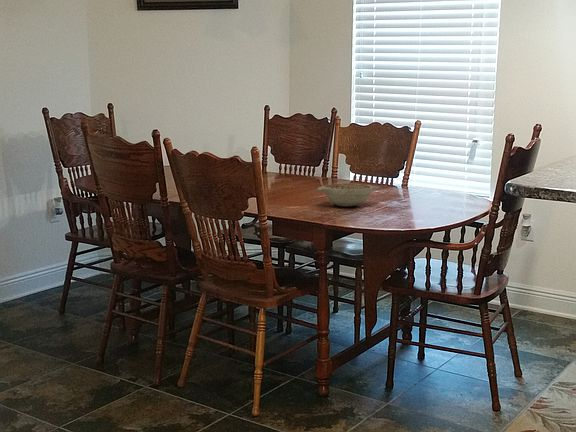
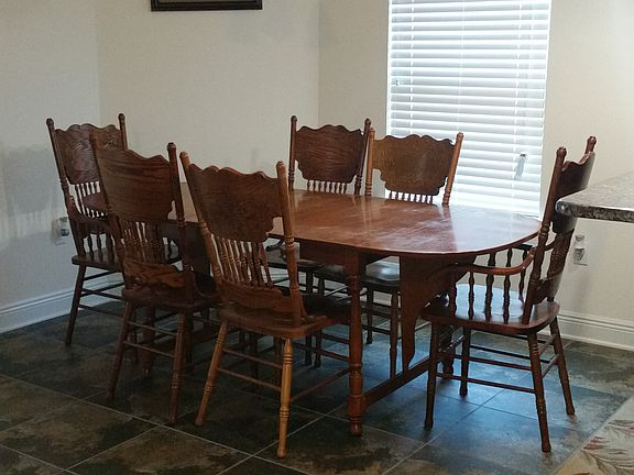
- decorative bowl [317,182,380,207]
